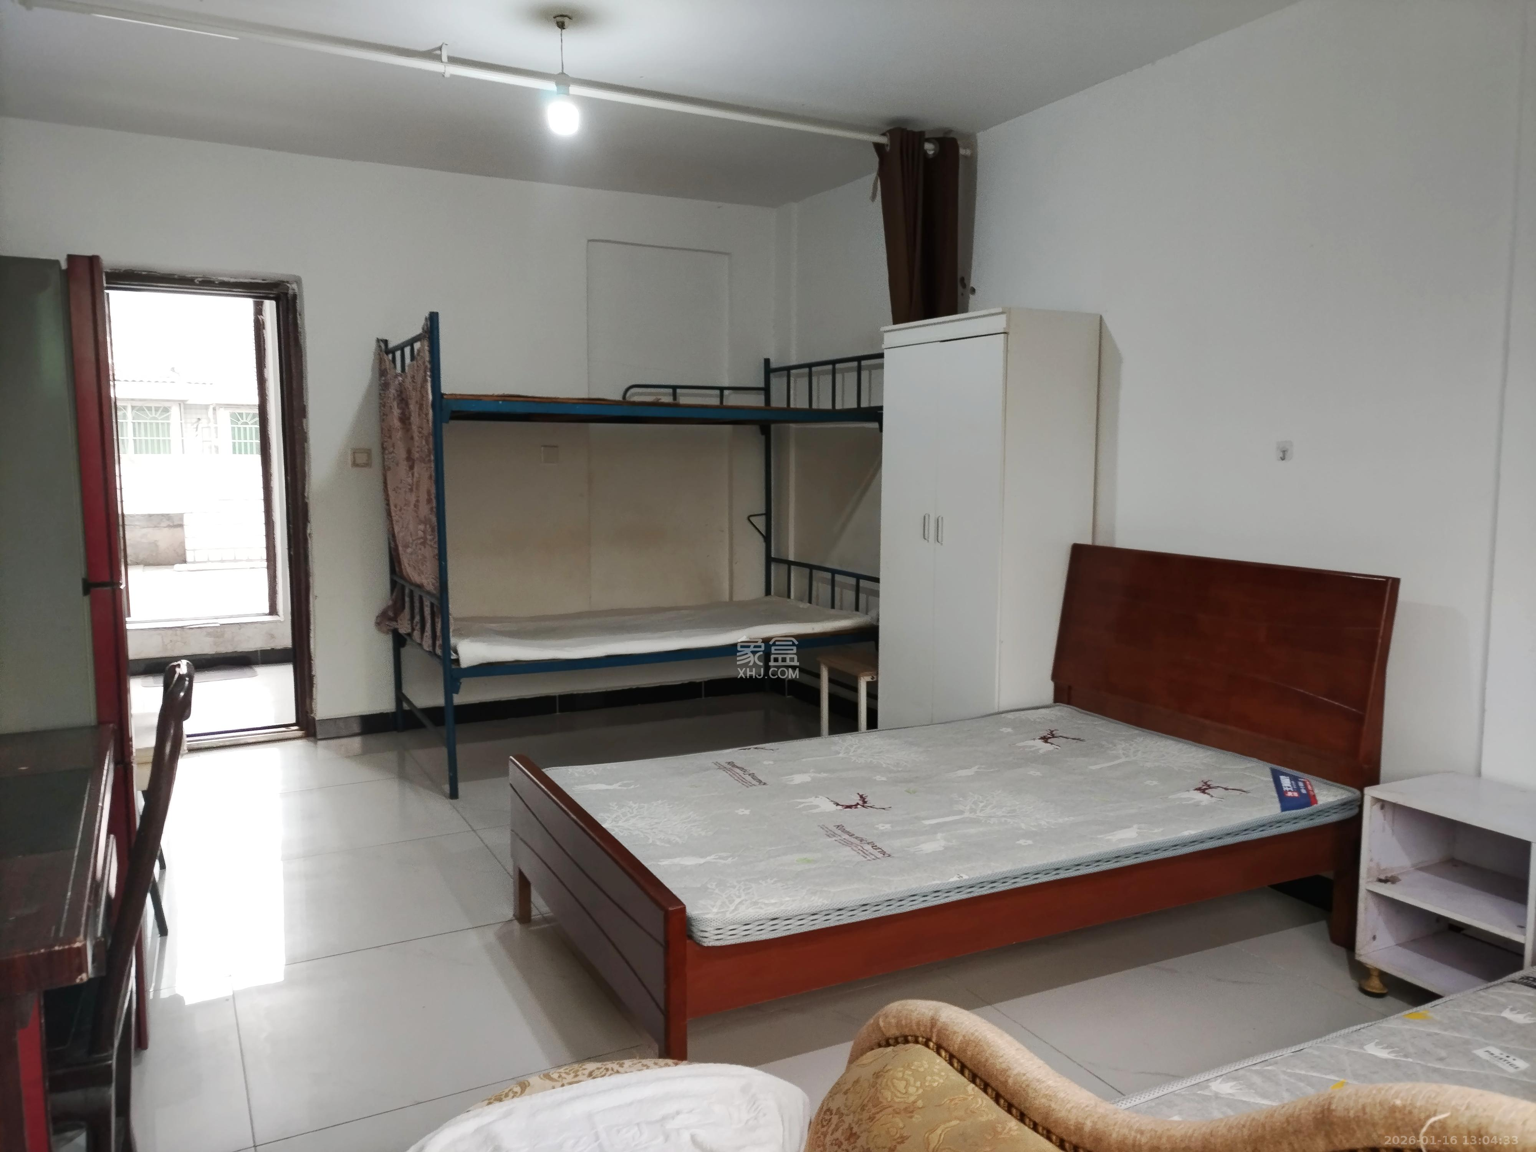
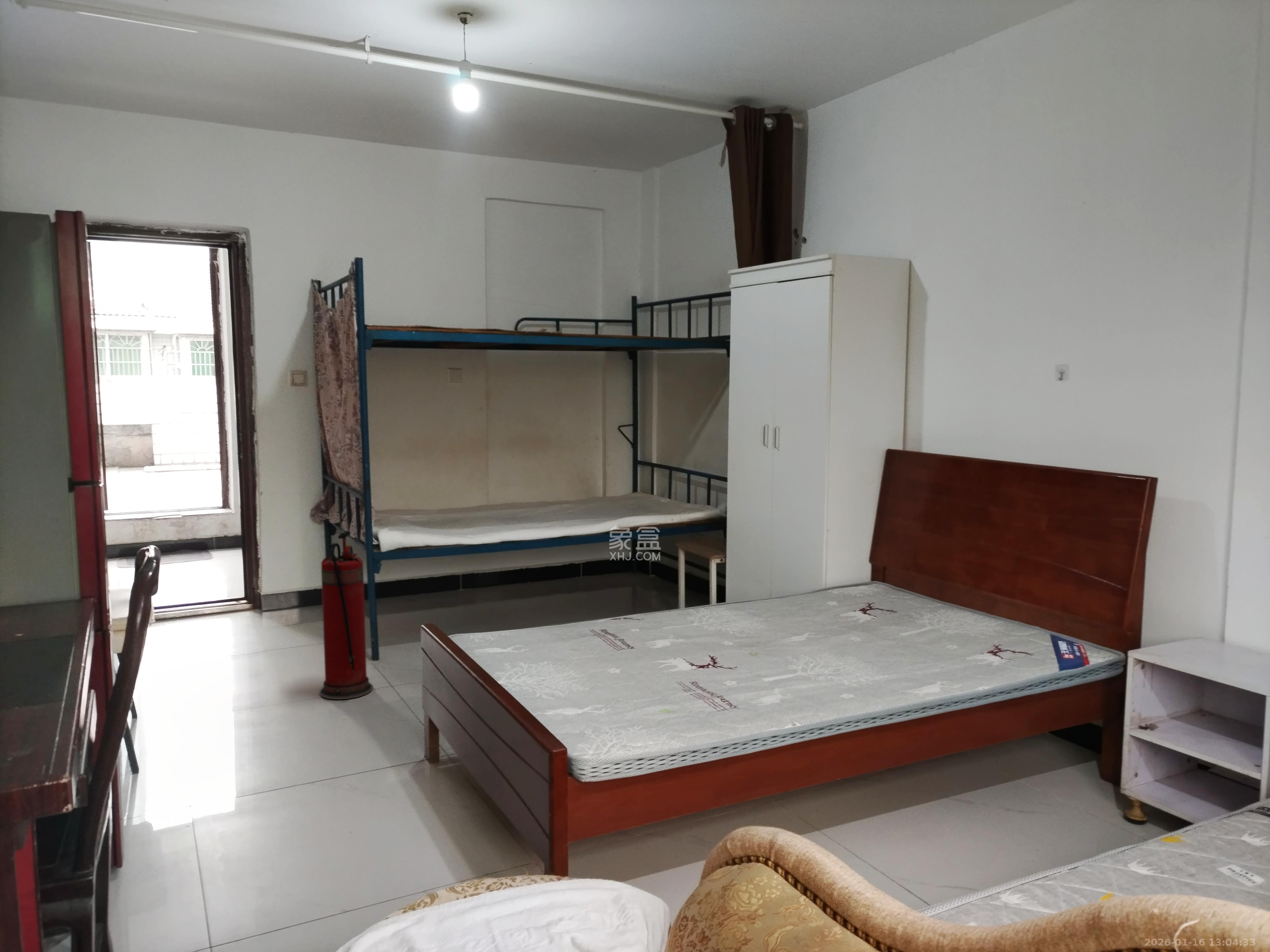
+ fire extinguisher [319,531,373,700]
